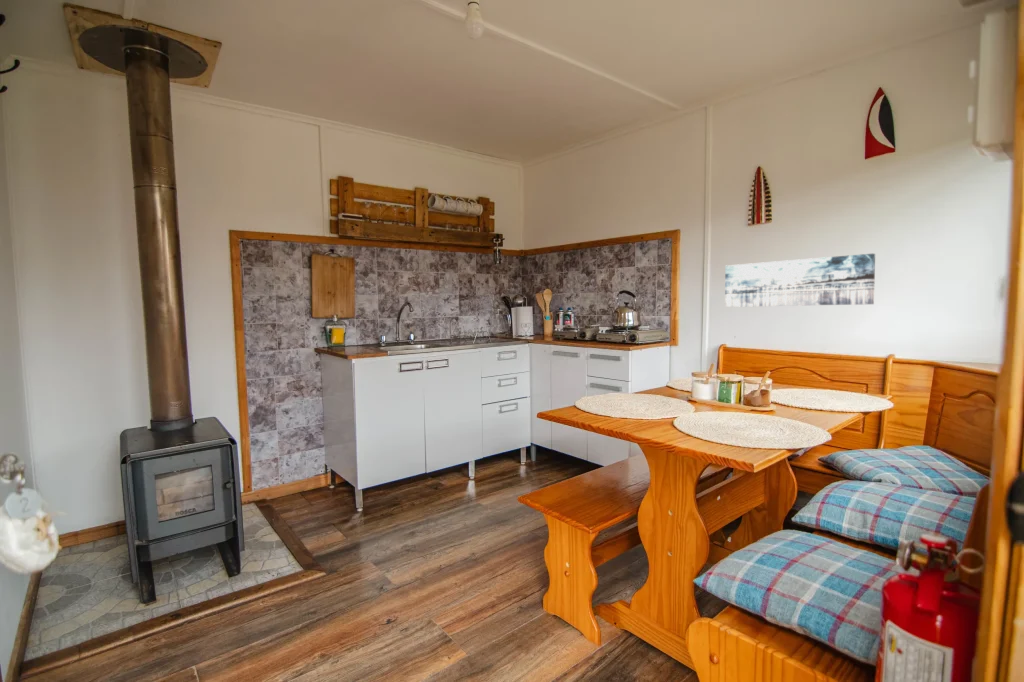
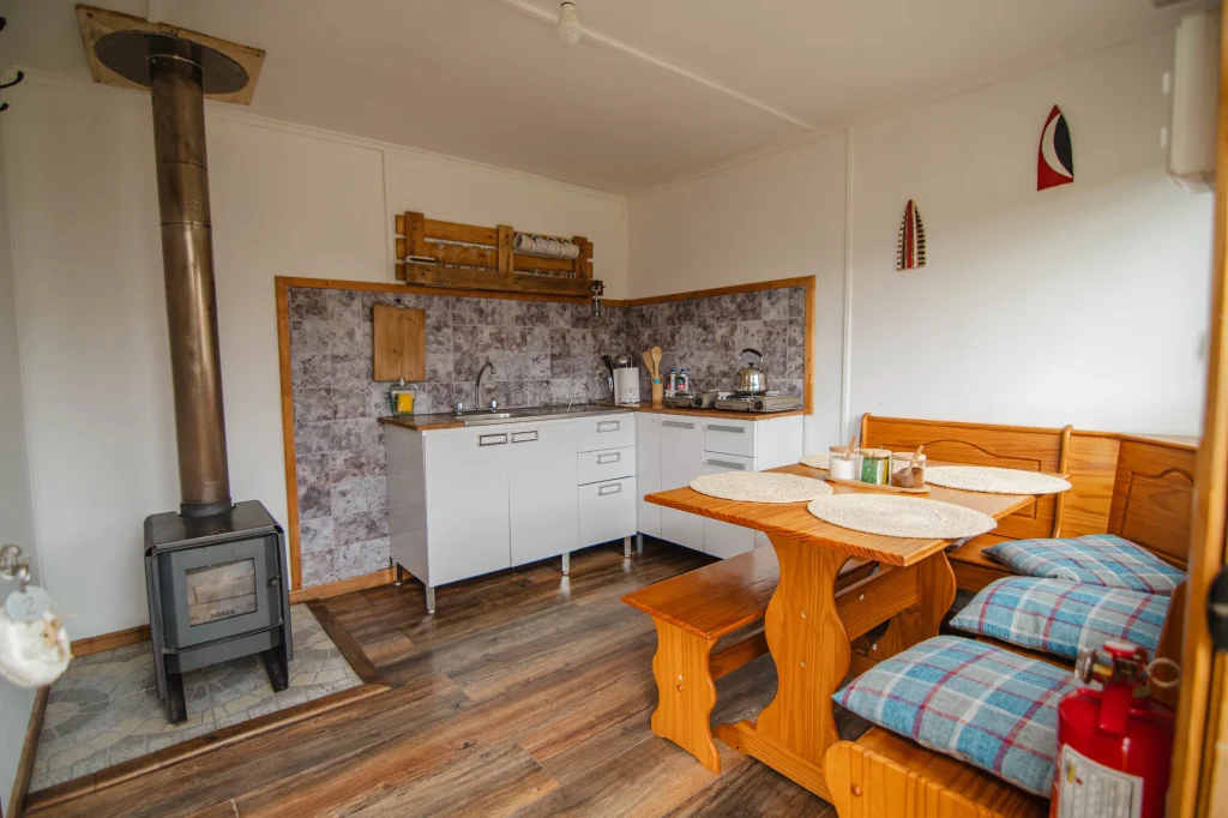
- wall art [724,253,876,308]
